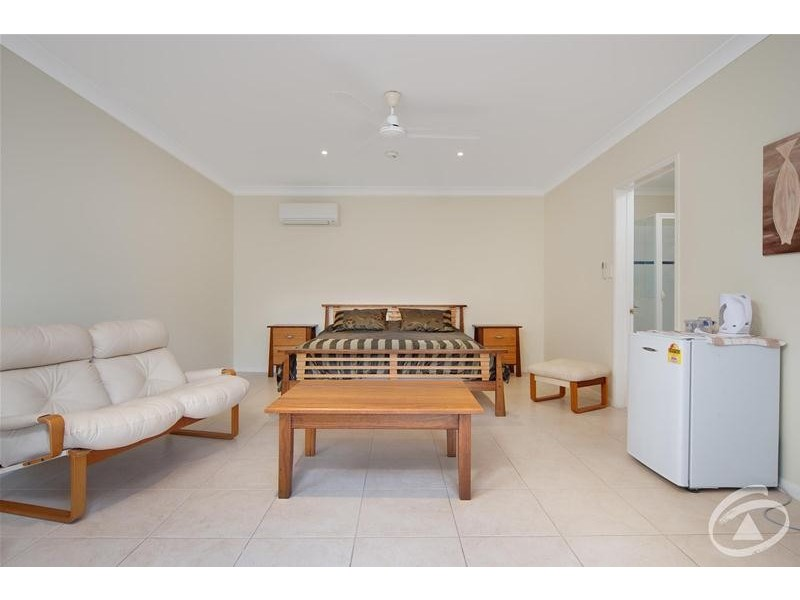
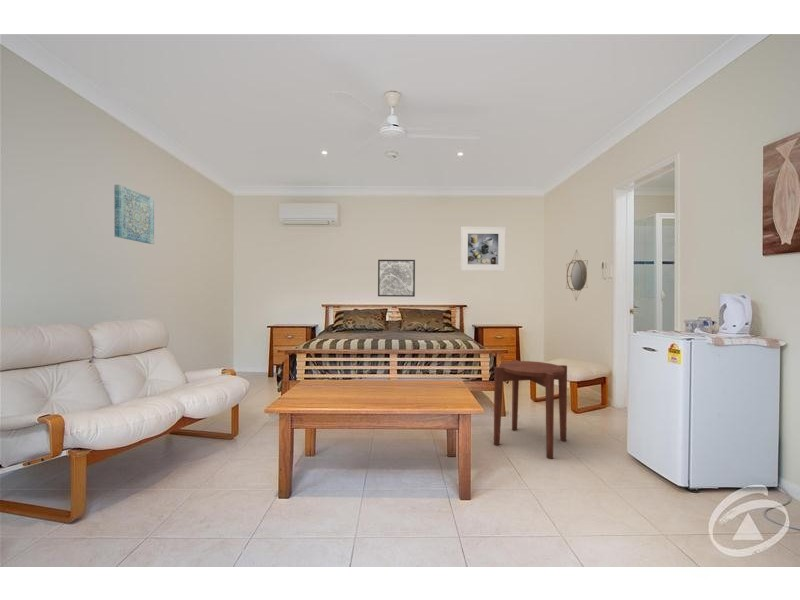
+ wall art [377,259,416,298]
+ home mirror [565,249,589,301]
+ wall art [113,184,155,245]
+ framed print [460,226,506,272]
+ side table [493,359,568,460]
